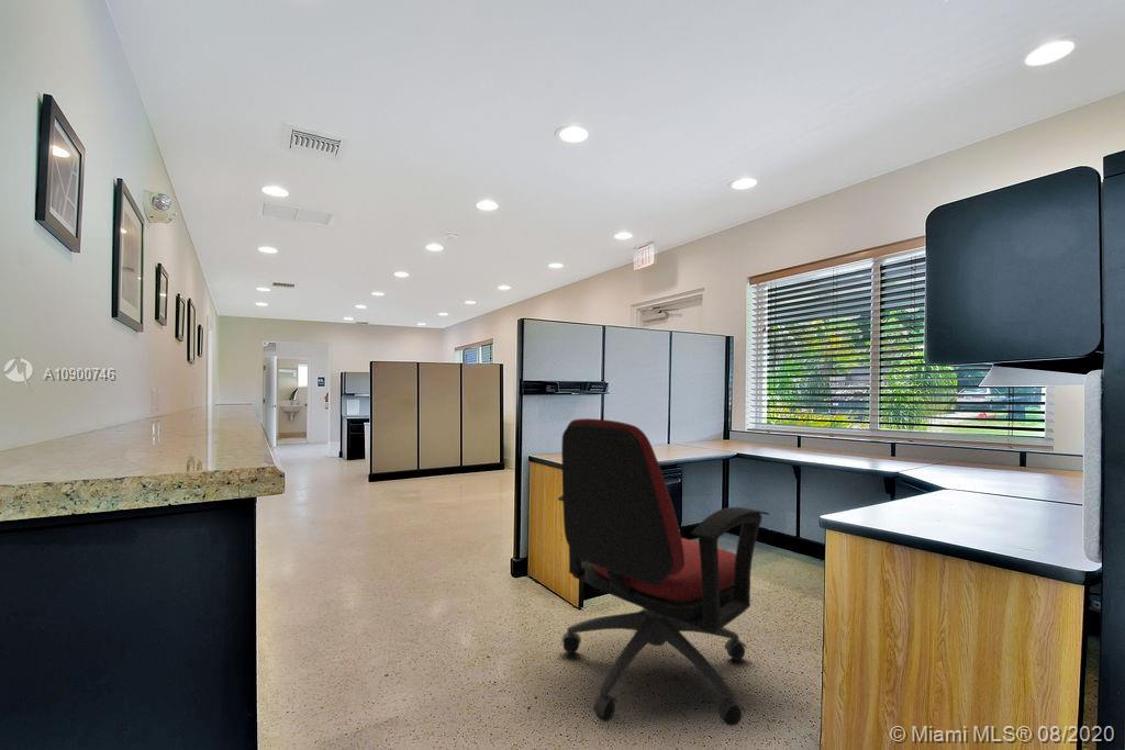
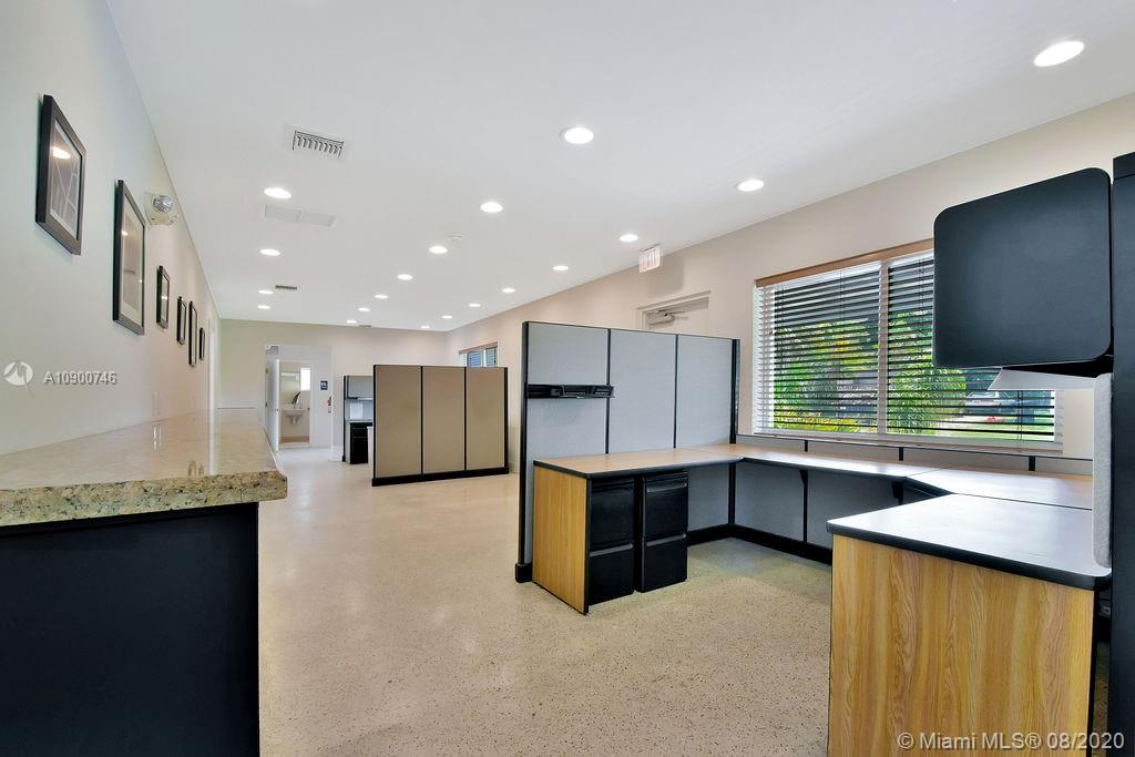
- office chair [557,417,770,727]
